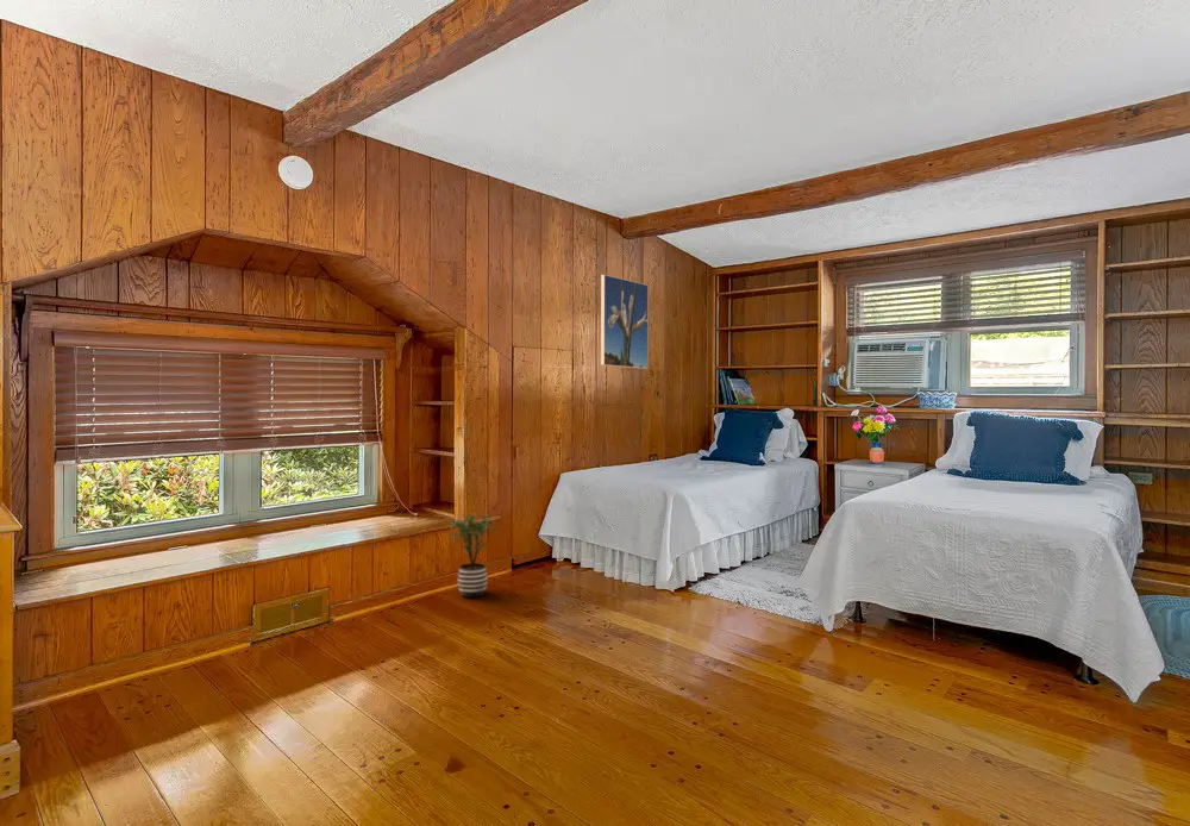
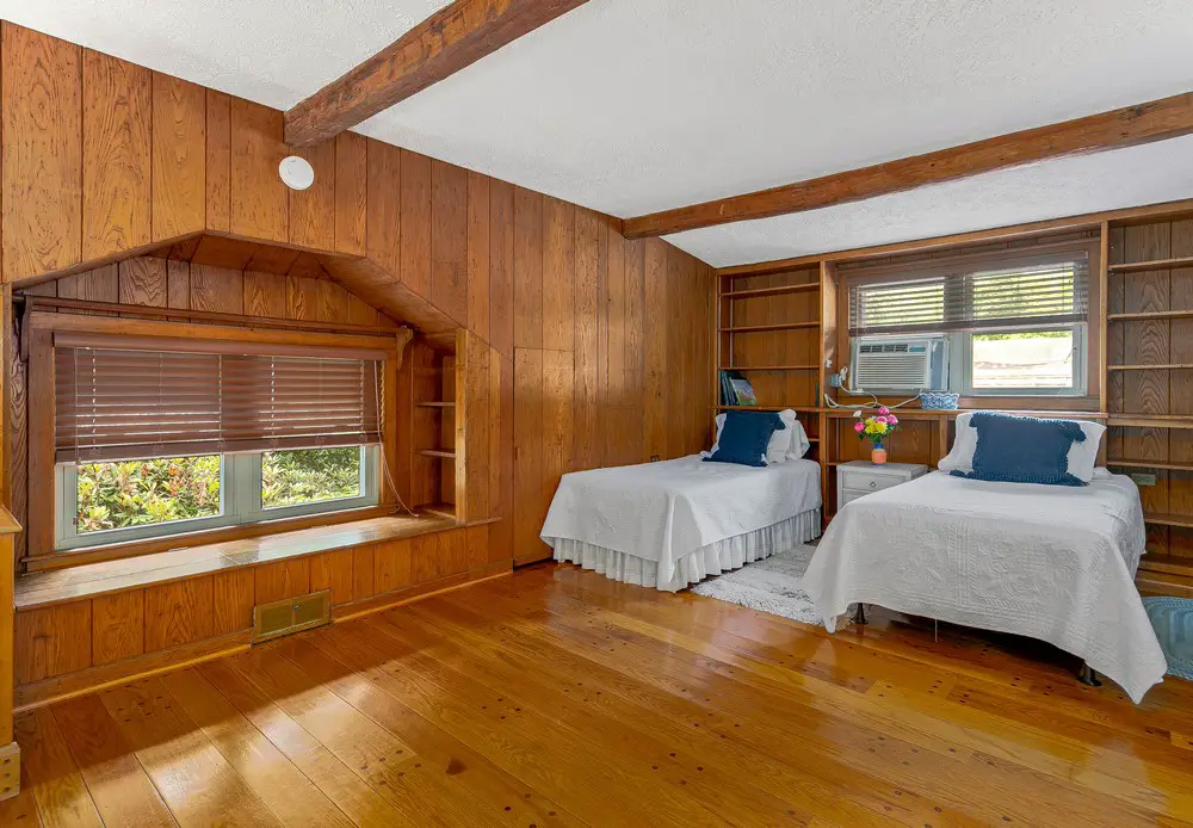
- potted plant [446,512,497,599]
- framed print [600,274,650,370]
